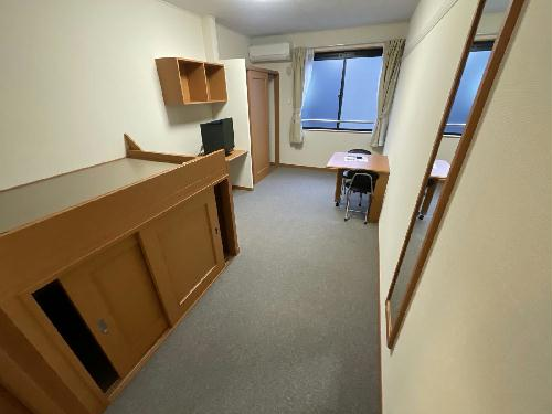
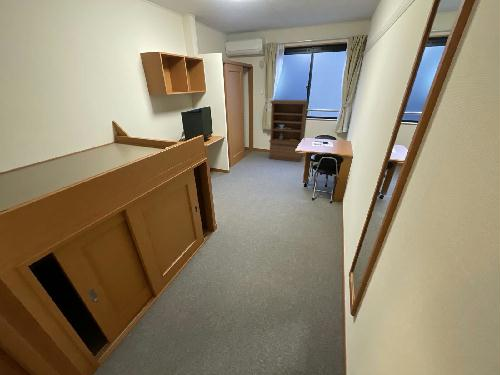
+ bookshelf [268,99,309,163]
